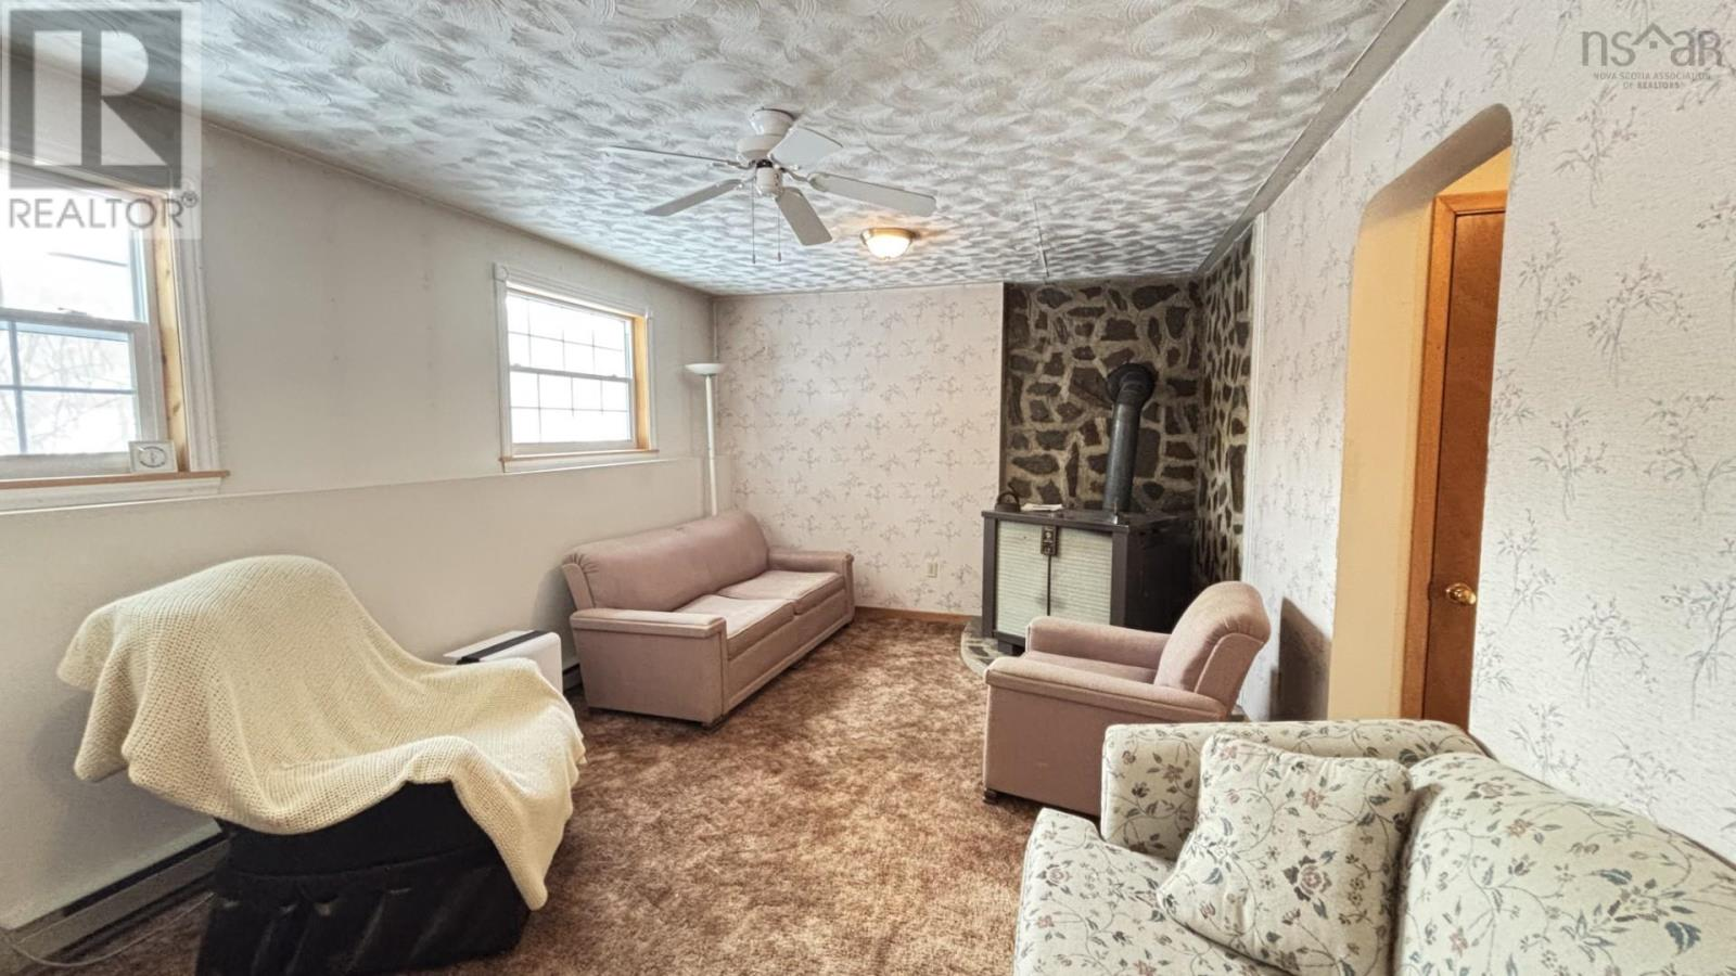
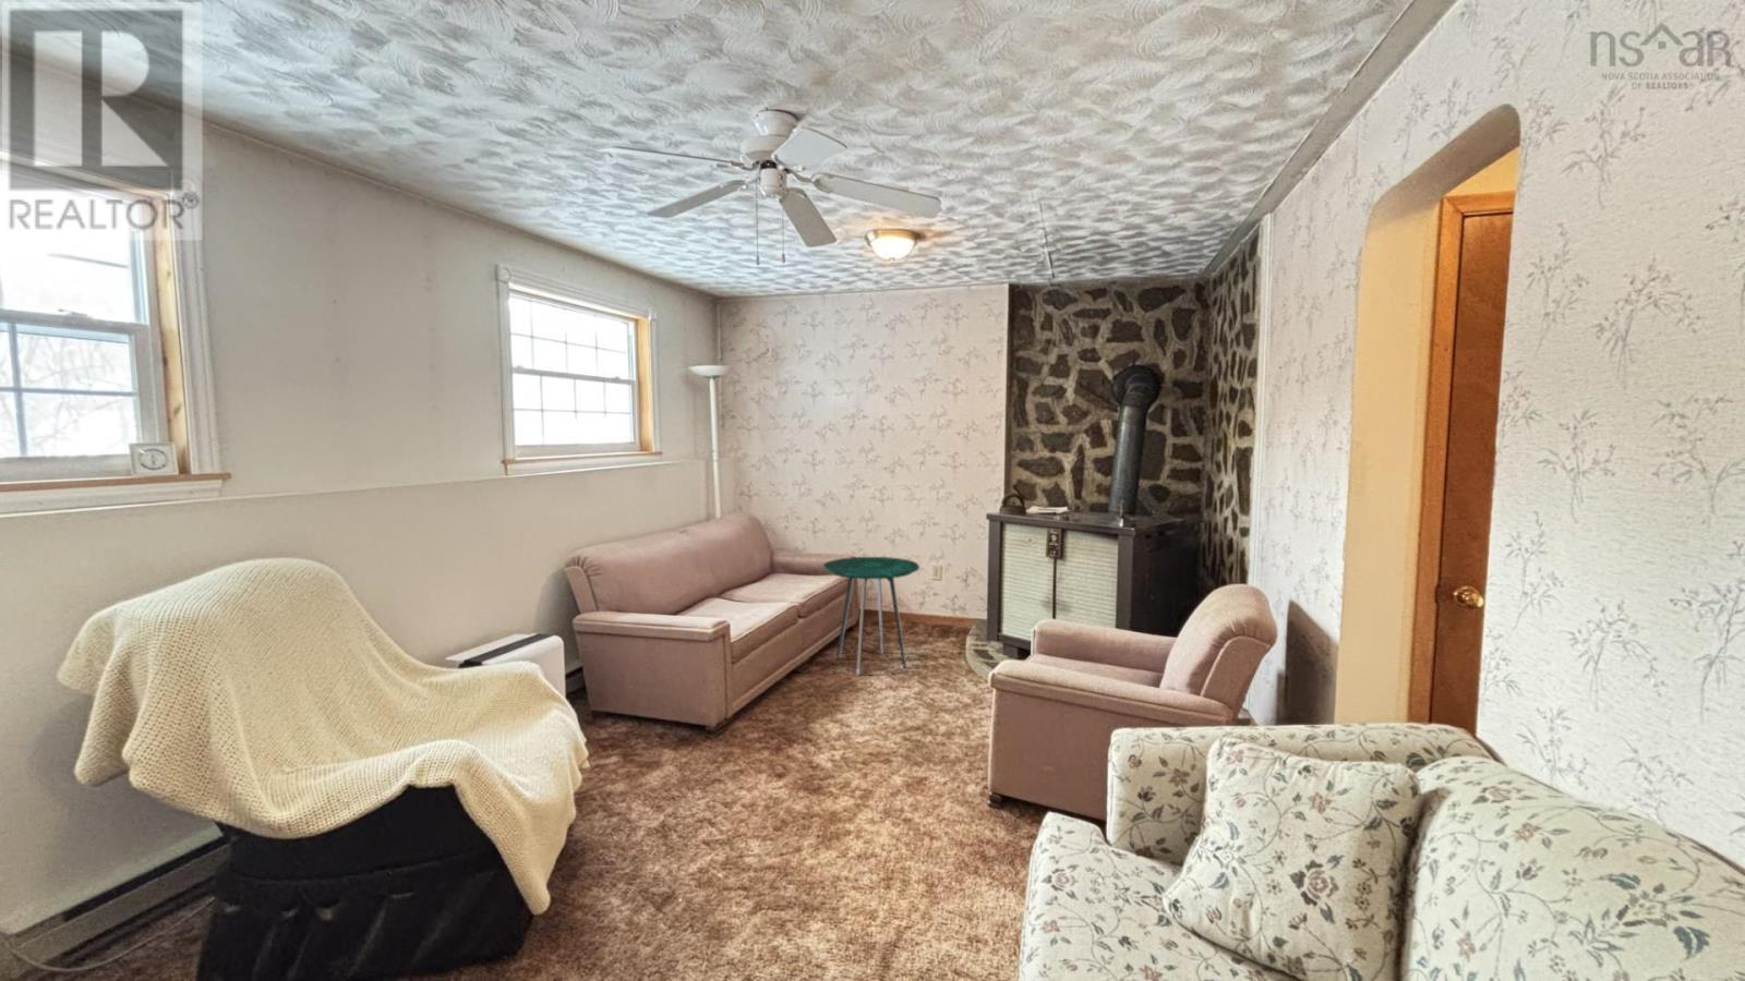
+ side table [822,556,920,676]
